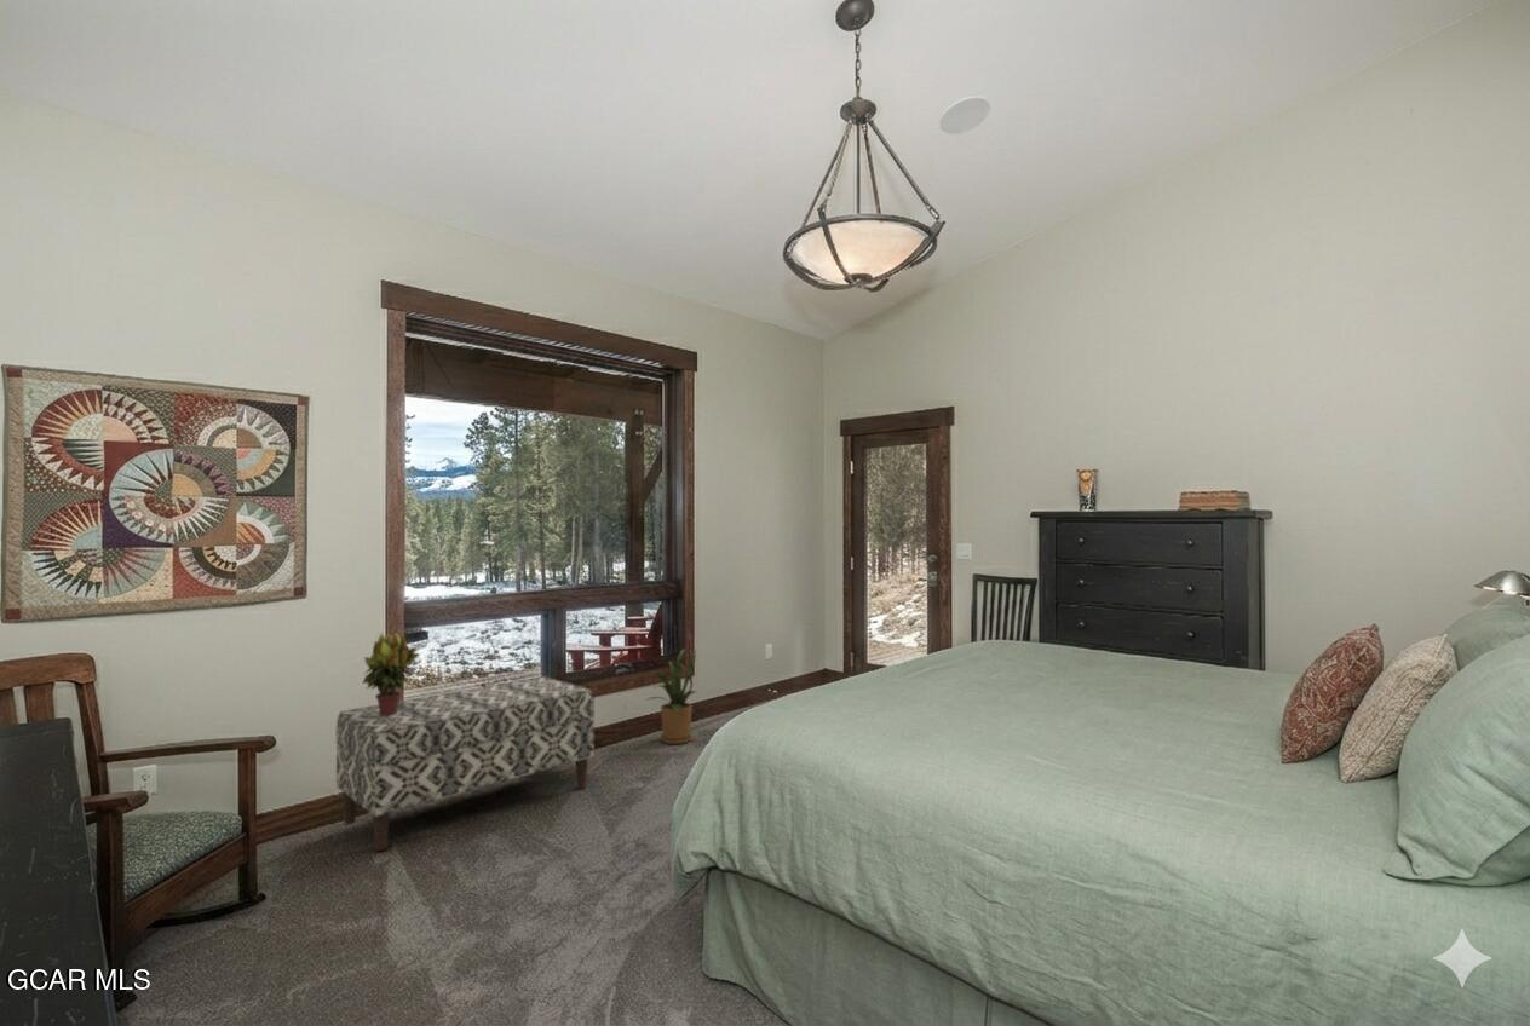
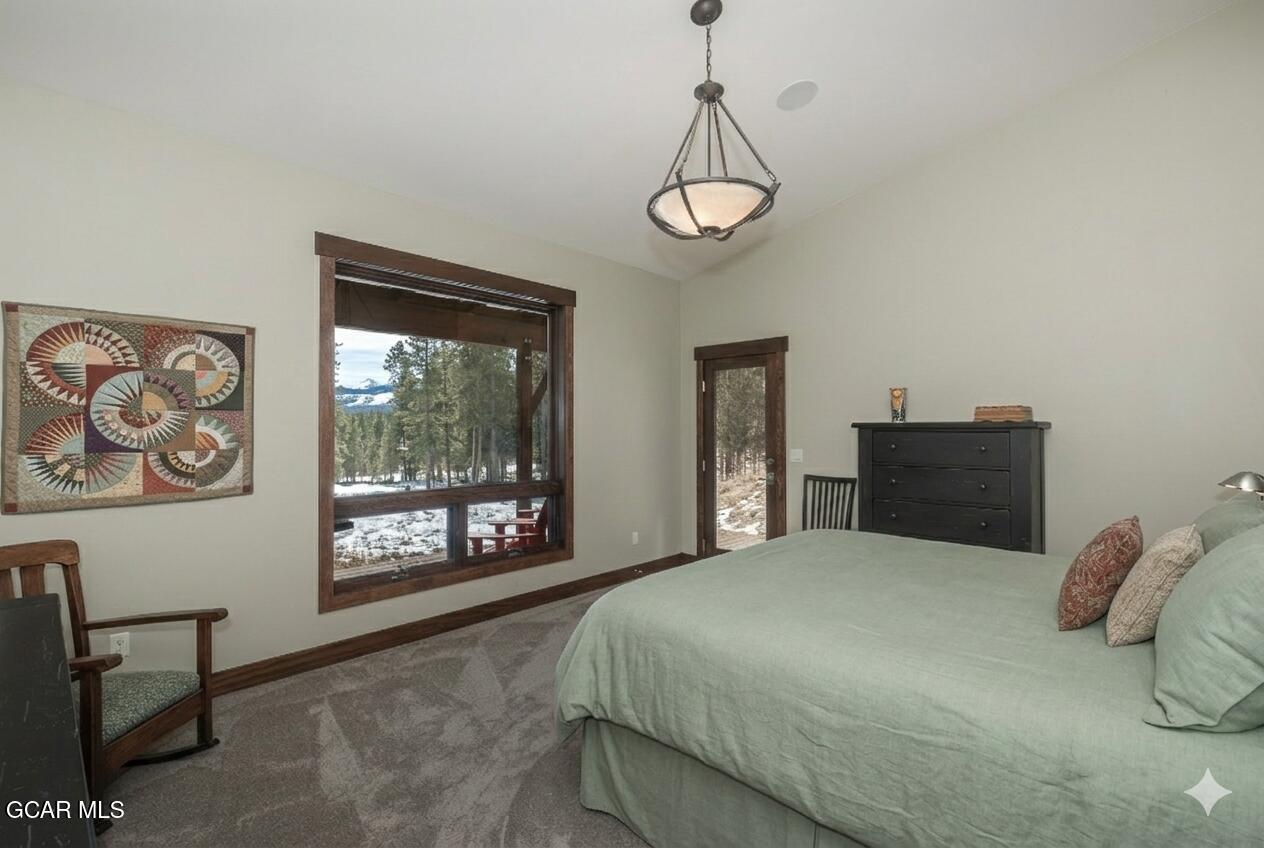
- house plant [644,647,698,745]
- bench [334,675,596,853]
- potted plant [362,632,421,716]
